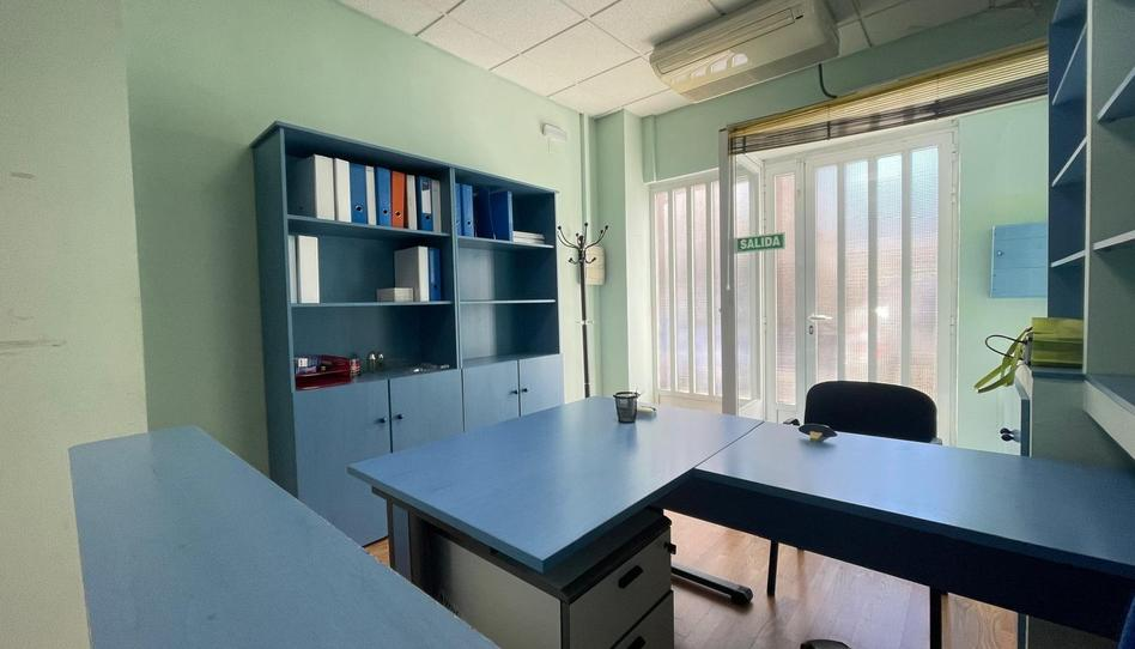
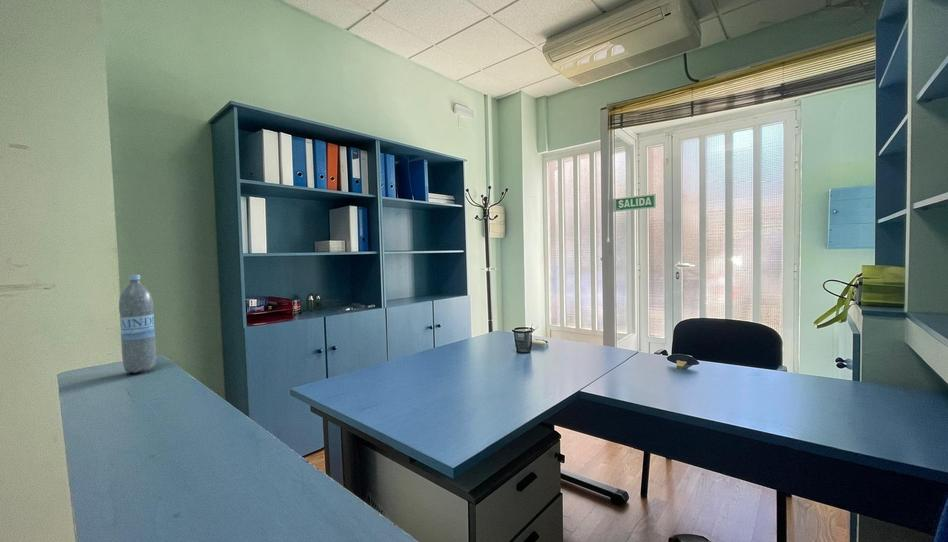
+ water bottle [118,274,157,373]
